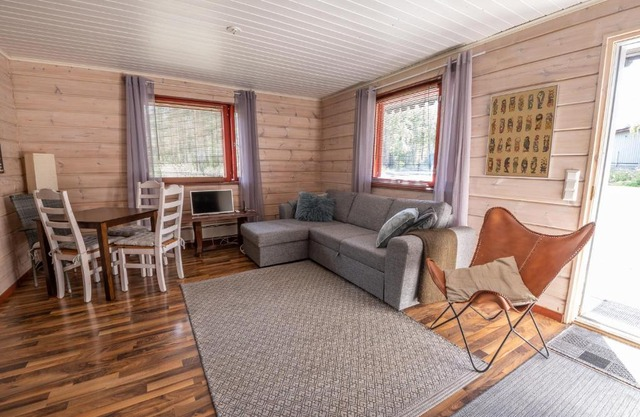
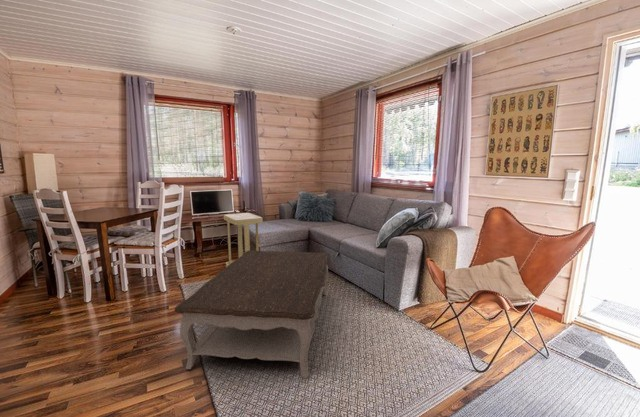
+ side table [223,212,264,268]
+ coffee table [174,250,331,379]
